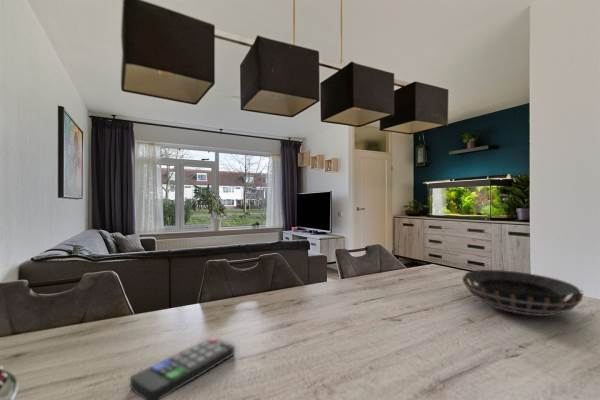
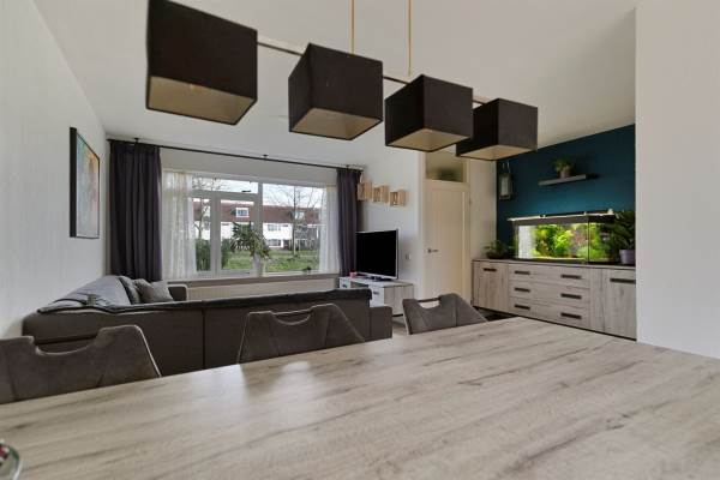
- decorative bowl [461,269,584,317]
- remote control [129,336,236,400]
